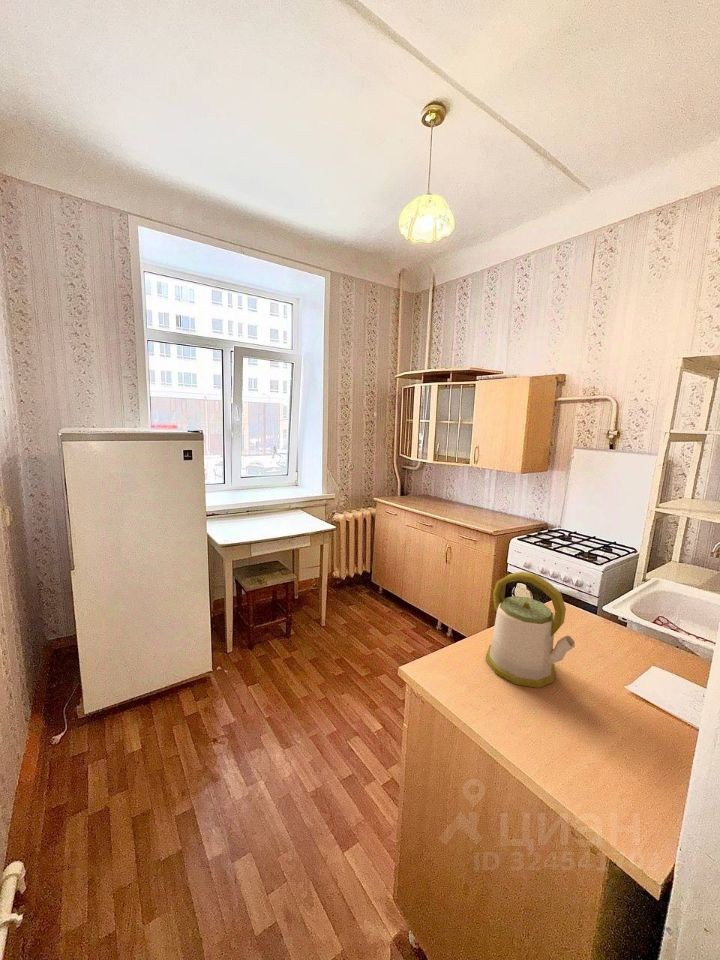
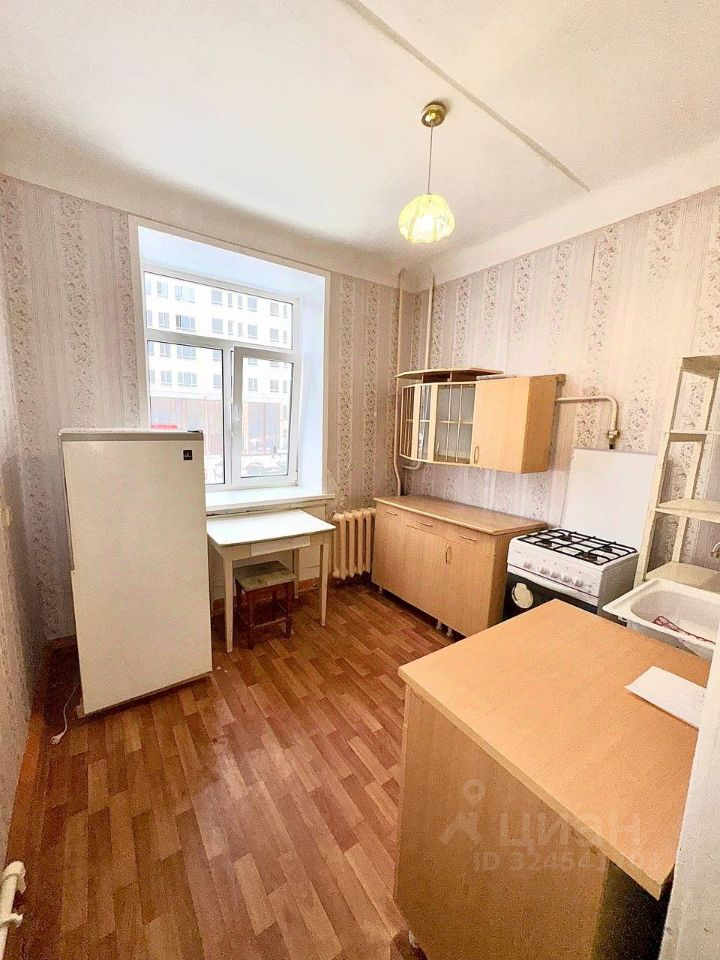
- kettle [485,571,576,689]
